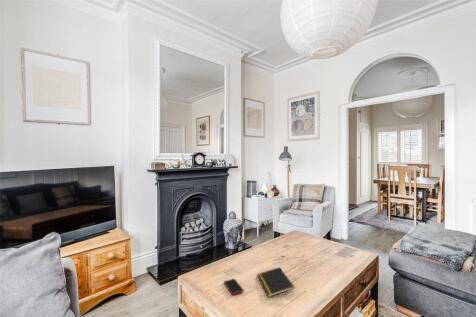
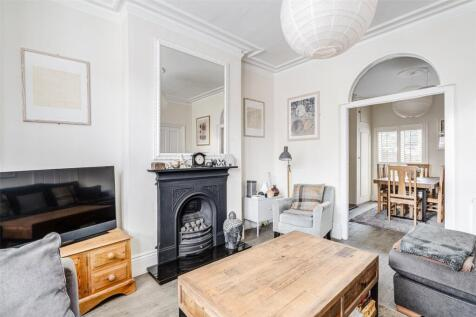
- cell phone [223,278,245,296]
- notepad [256,266,295,298]
